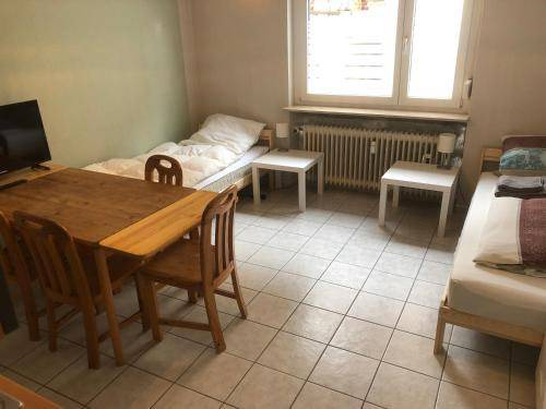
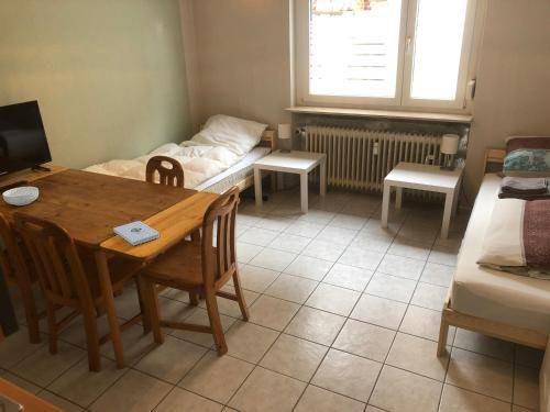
+ cereal bowl [2,186,40,207]
+ notepad [112,220,161,246]
